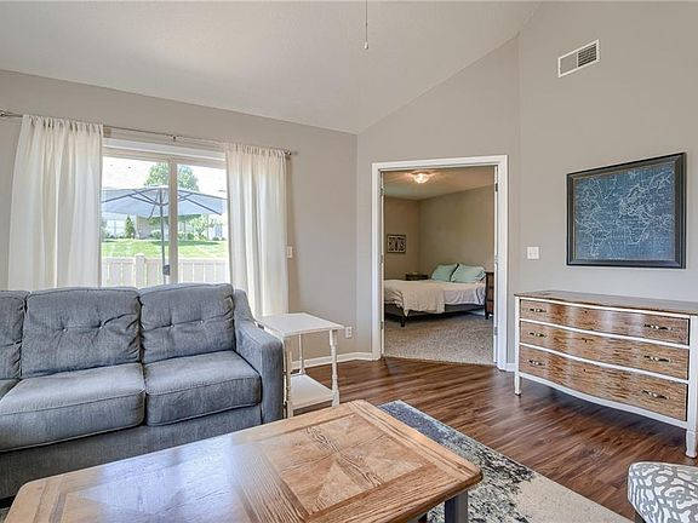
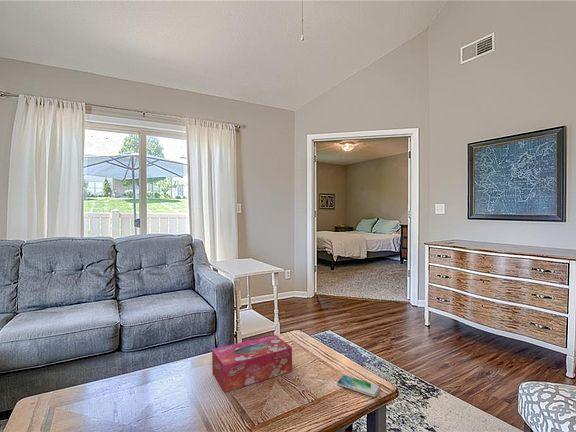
+ tissue box [211,334,293,393]
+ smartphone [336,374,381,398]
